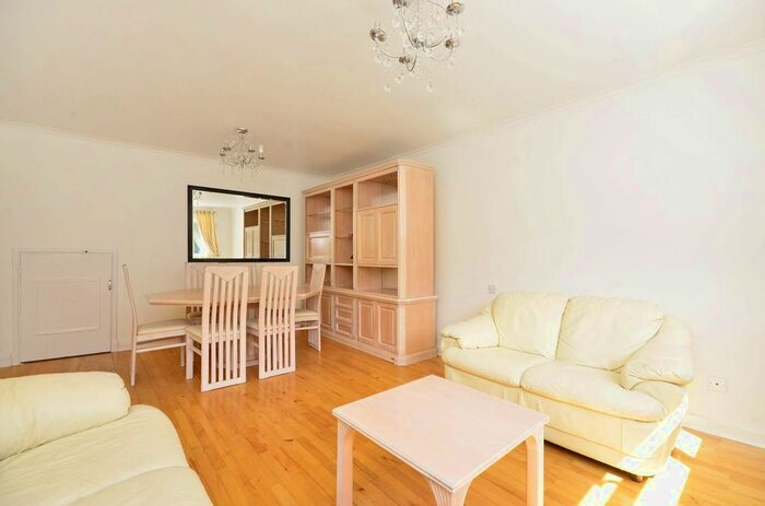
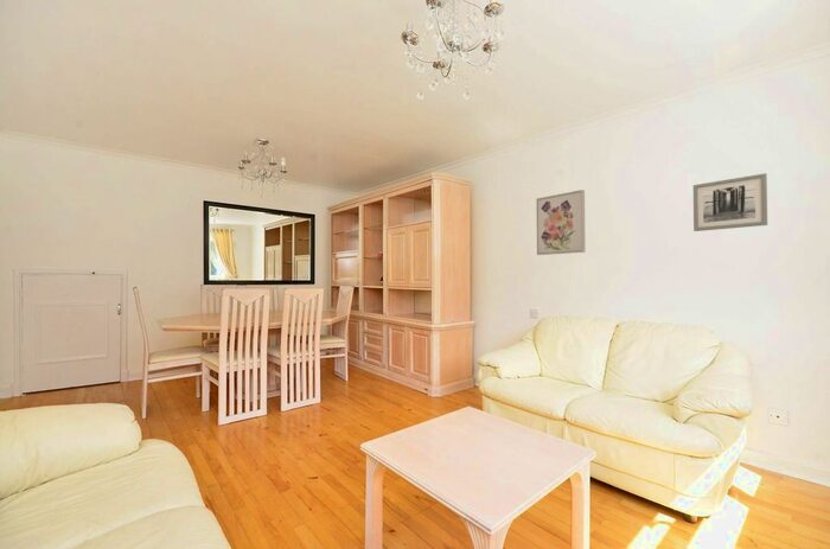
+ wall art [535,189,587,256]
+ wall art [692,172,768,232]
